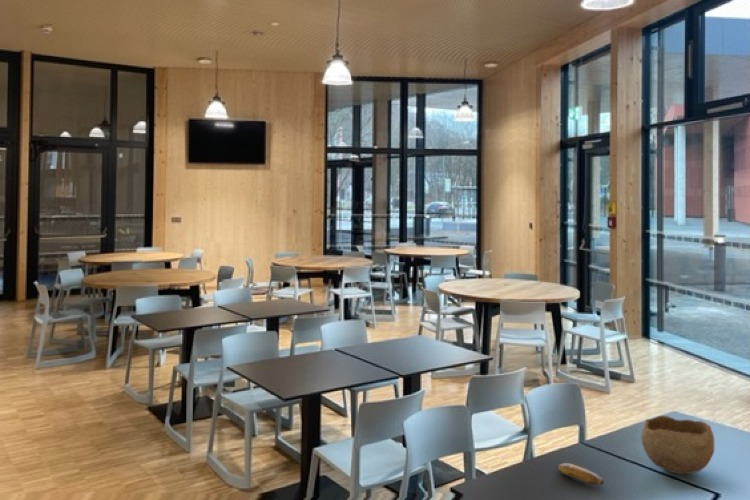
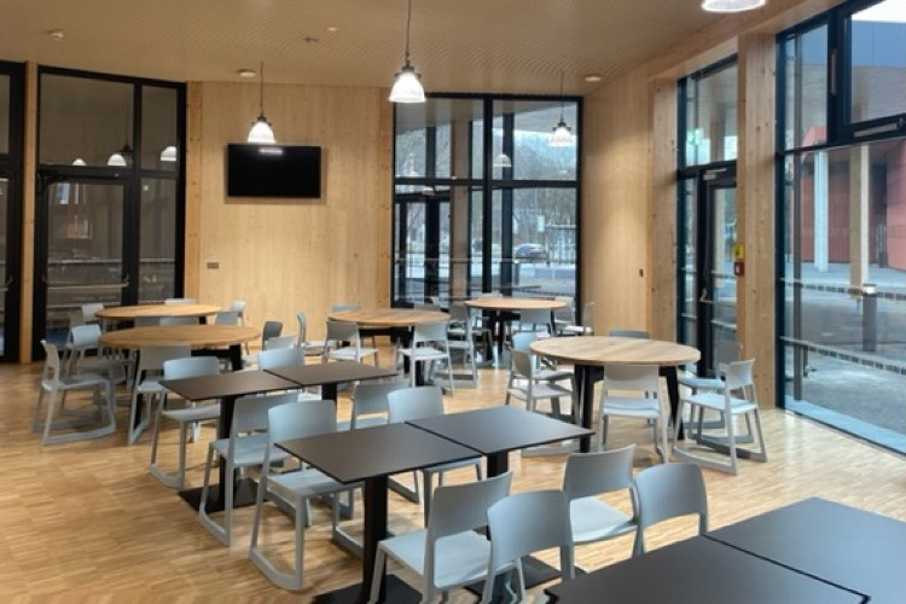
- banana [557,462,605,486]
- bowl [640,415,715,475]
